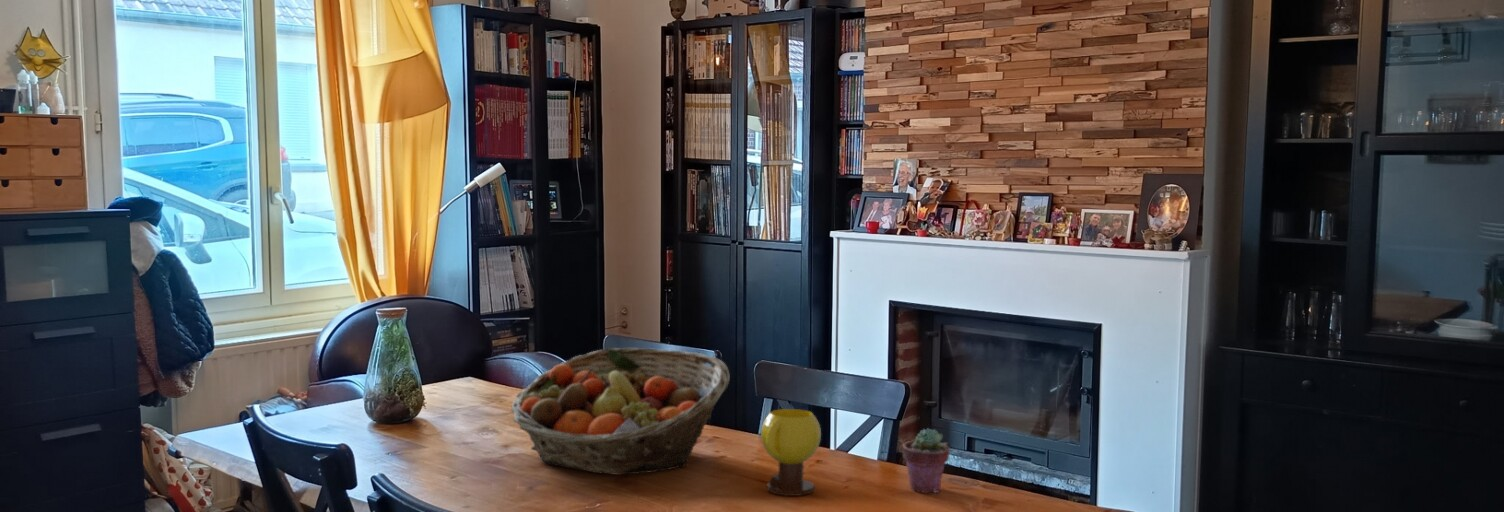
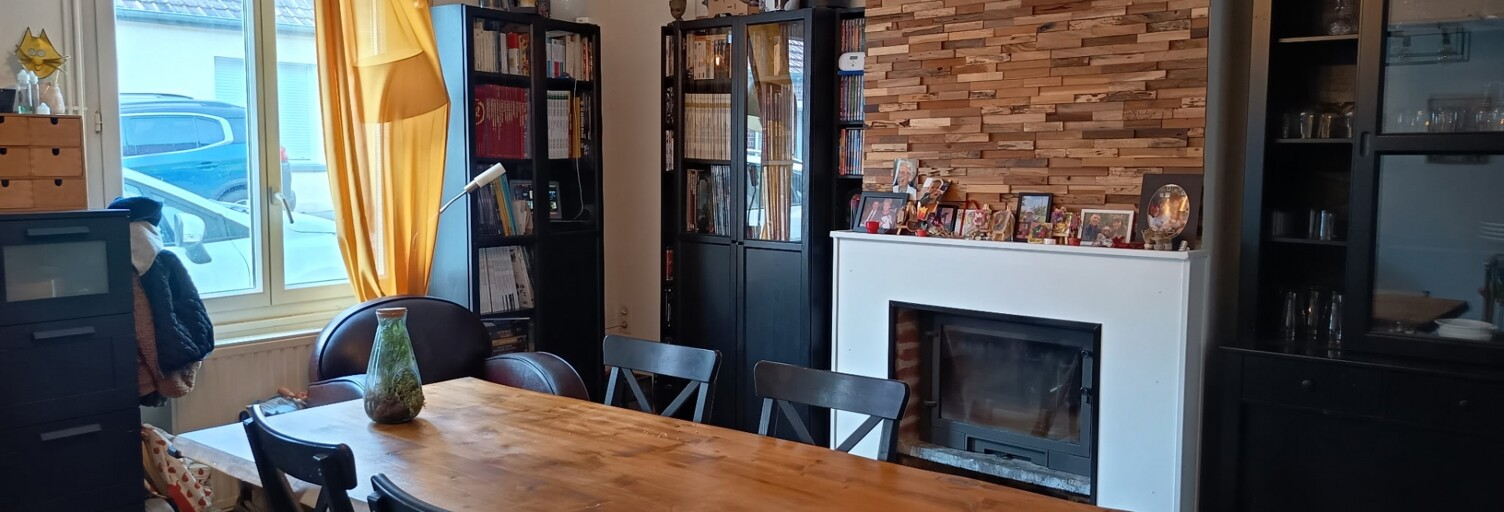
- potted succulent [902,427,951,494]
- mug [760,408,822,497]
- fruit basket [510,347,731,476]
